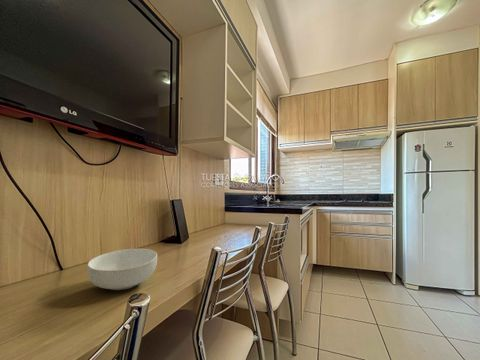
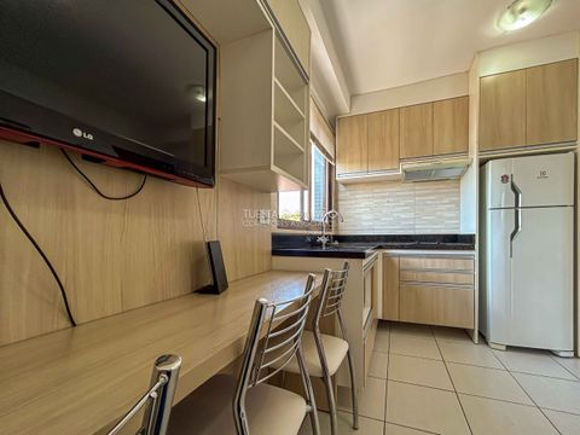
- cereal bowl [86,248,158,291]
